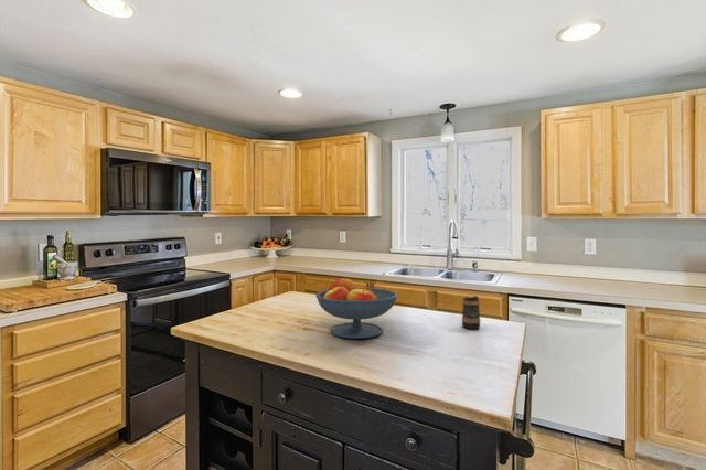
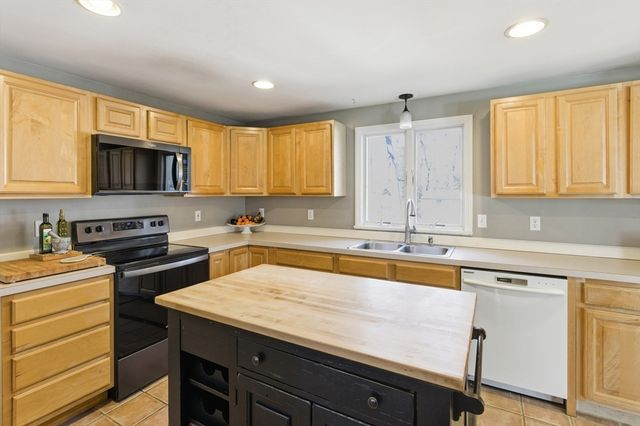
- fruit bowl [314,277,398,340]
- mug [461,295,481,330]
